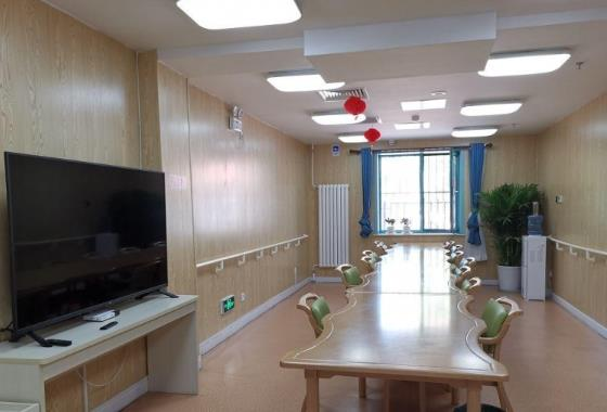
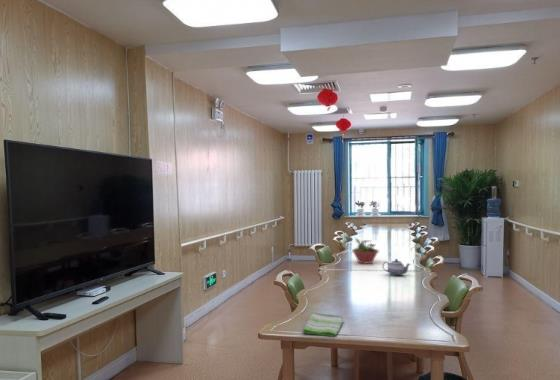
+ potted flower [351,238,380,265]
+ teapot [381,258,412,277]
+ dish towel [301,311,344,338]
